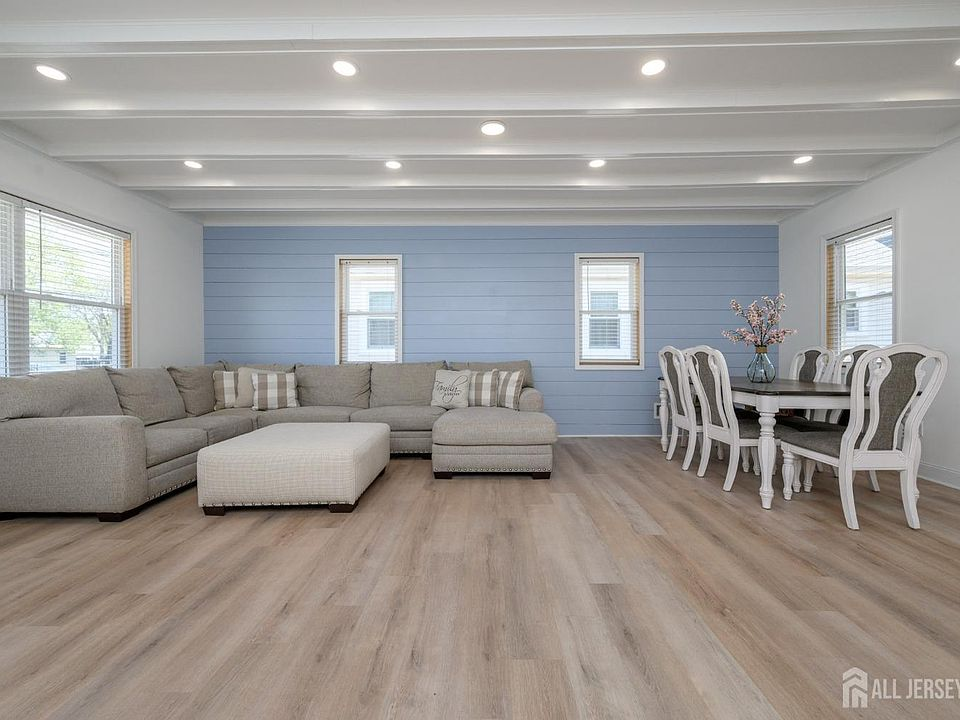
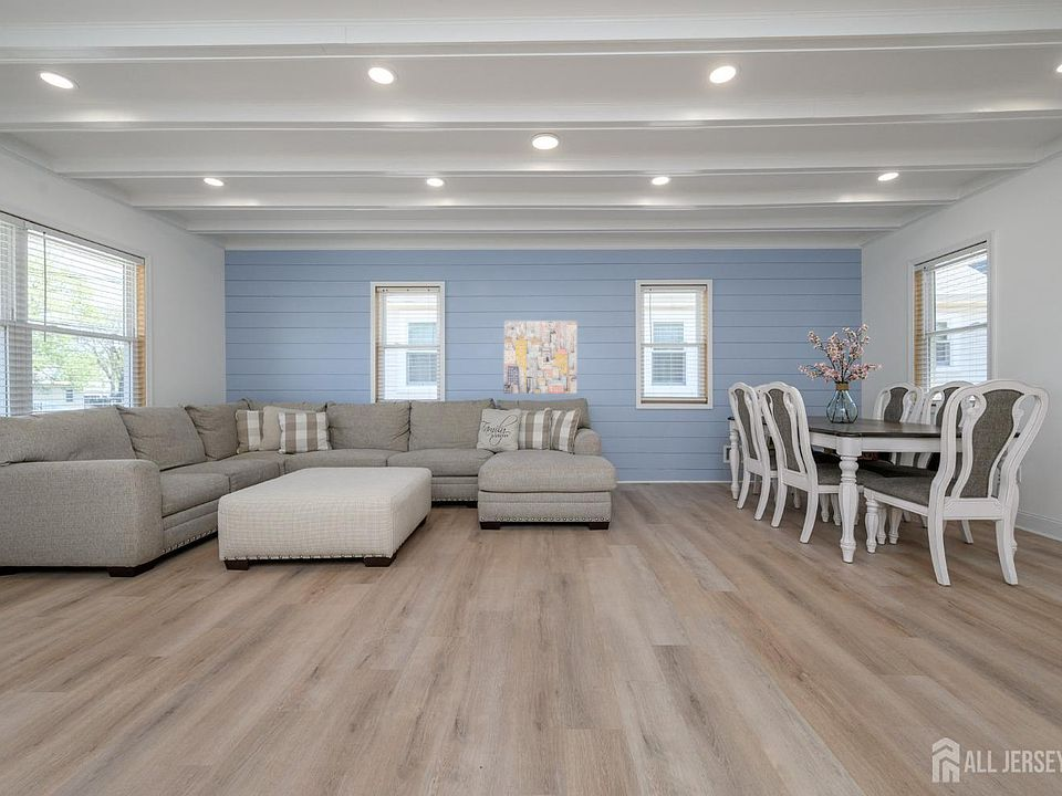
+ wall art [503,320,579,395]
